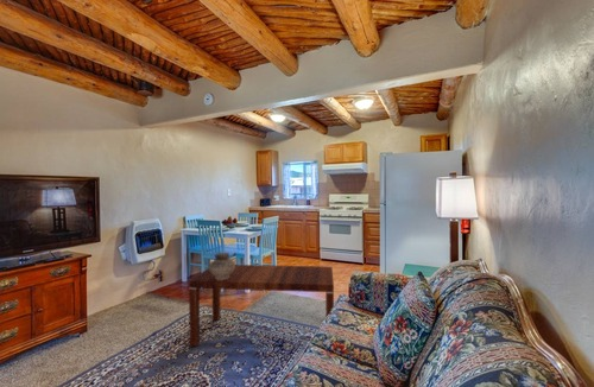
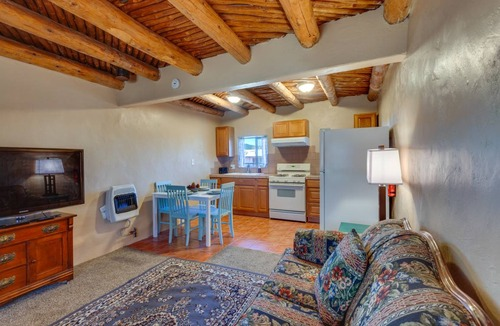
- ceramic pot [208,252,236,280]
- coffee table [188,264,335,348]
